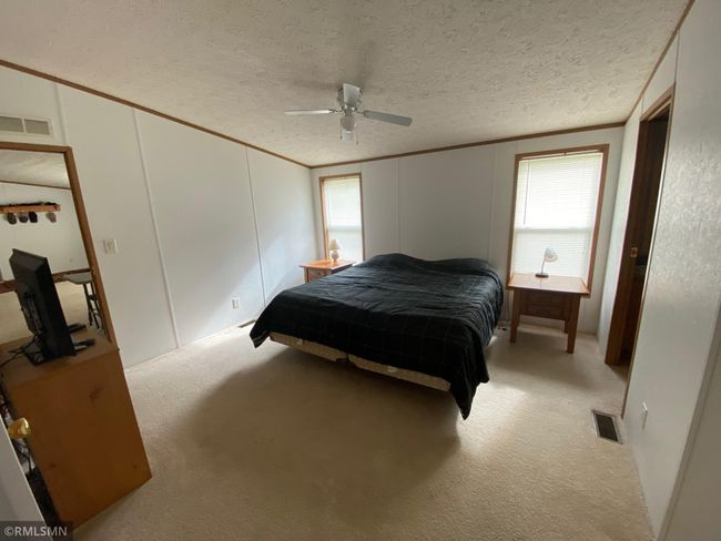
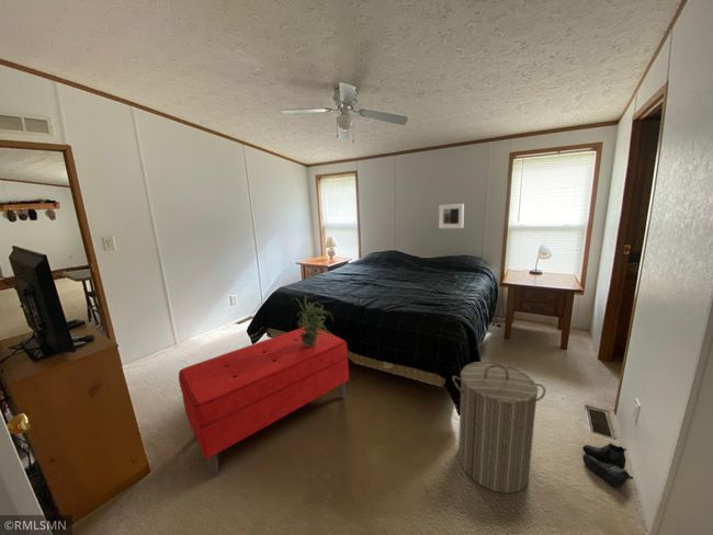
+ laundry hamper [451,361,546,494]
+ boots [581,441,634,488]
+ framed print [438,203,465,229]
+ potted plant [291,294,335,346]
+ bench [178,326,350,477]
